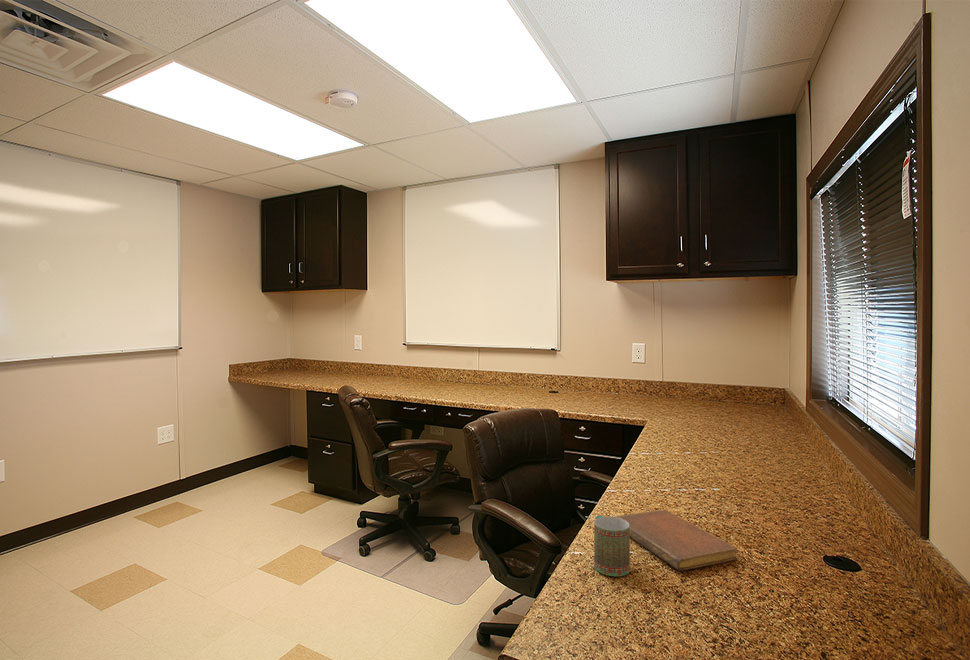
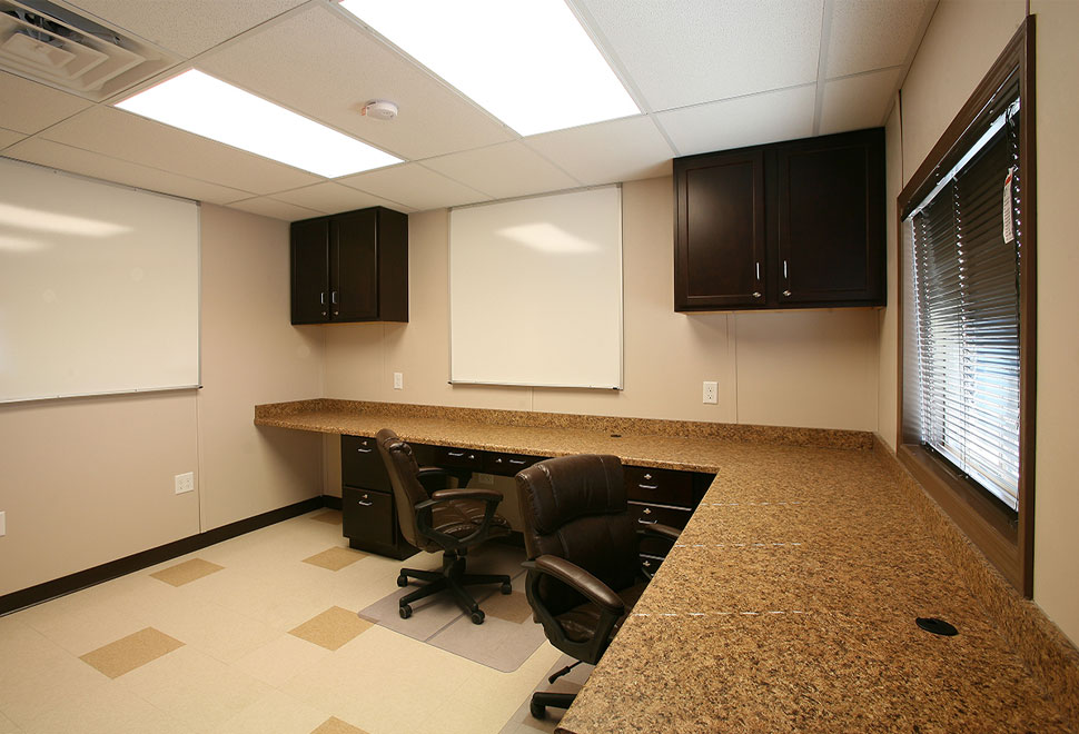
- notebook [616,509,738,572]
- mug [593,515,631,577]
